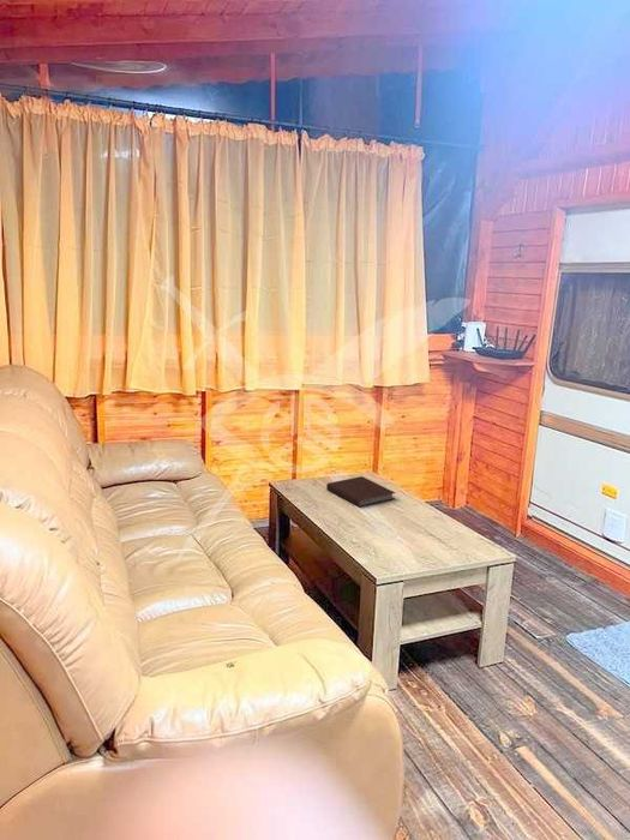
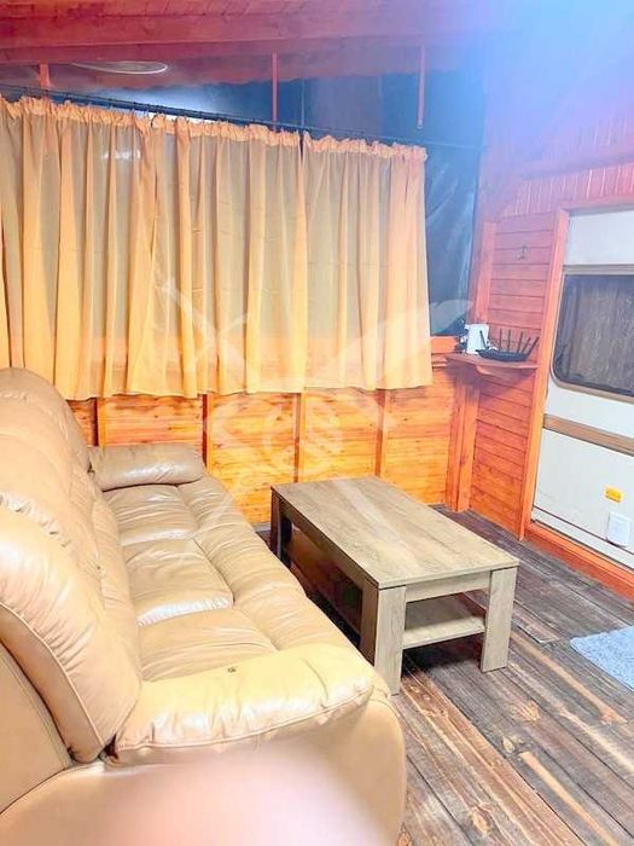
- notebook [325,475,397,509]
